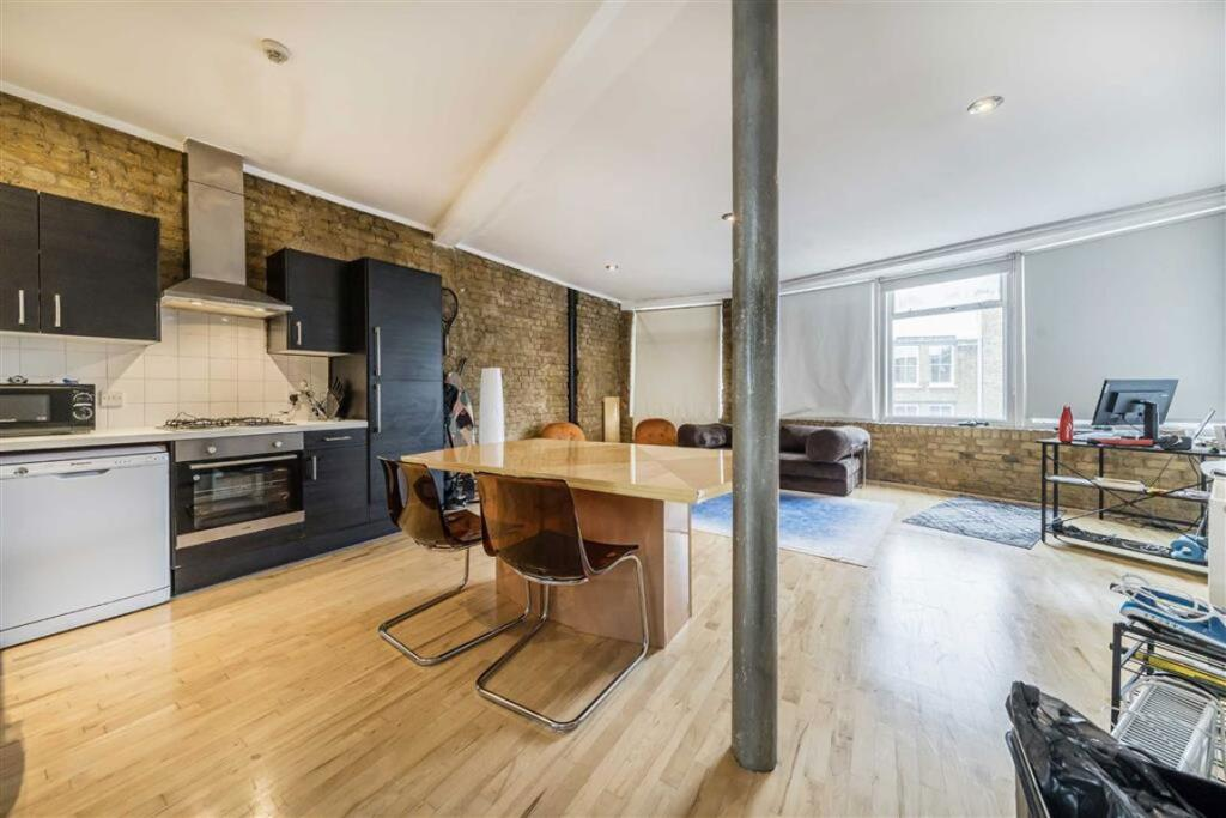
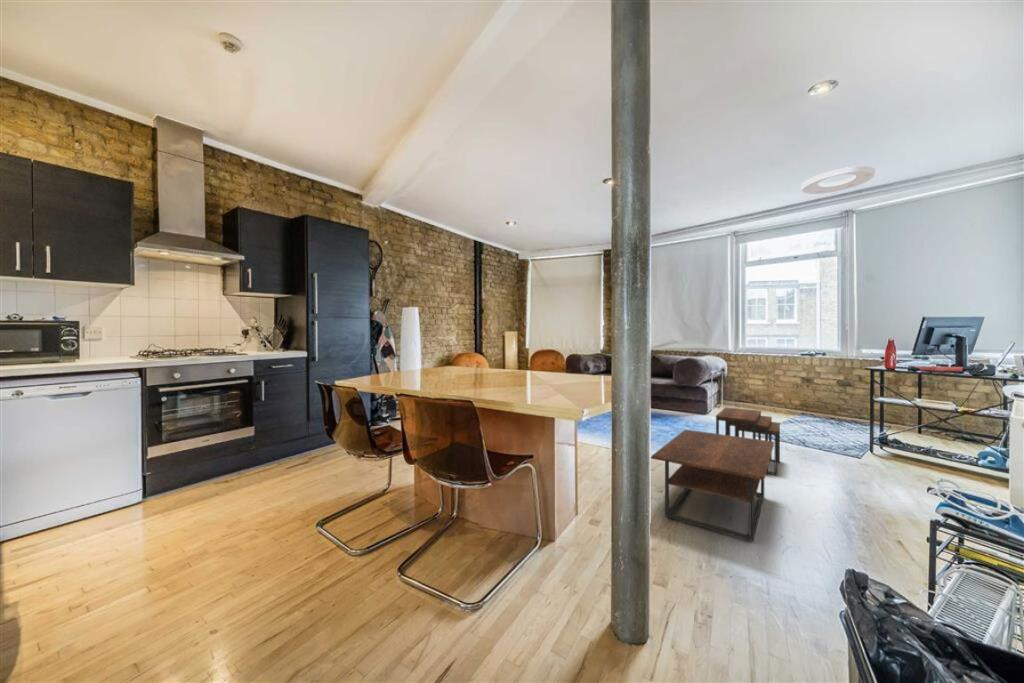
+ ceiling light [800,165,876,195]
+ coffee table [650,406,781,542]
